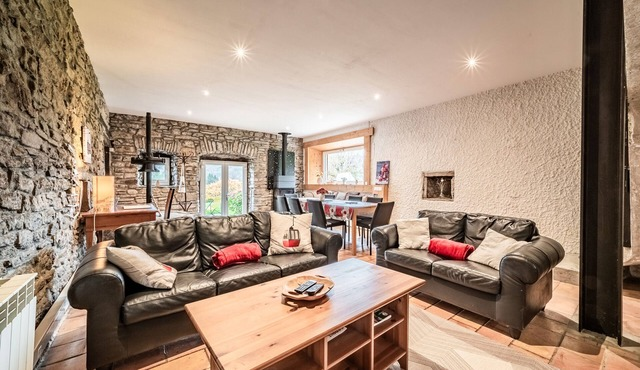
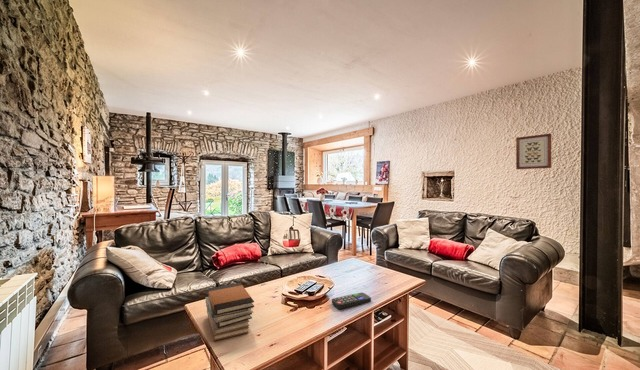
+ wall art [515,133,552,170]
+ book stack [205,282,255,342]
+ remote control [331,291,372,310]
